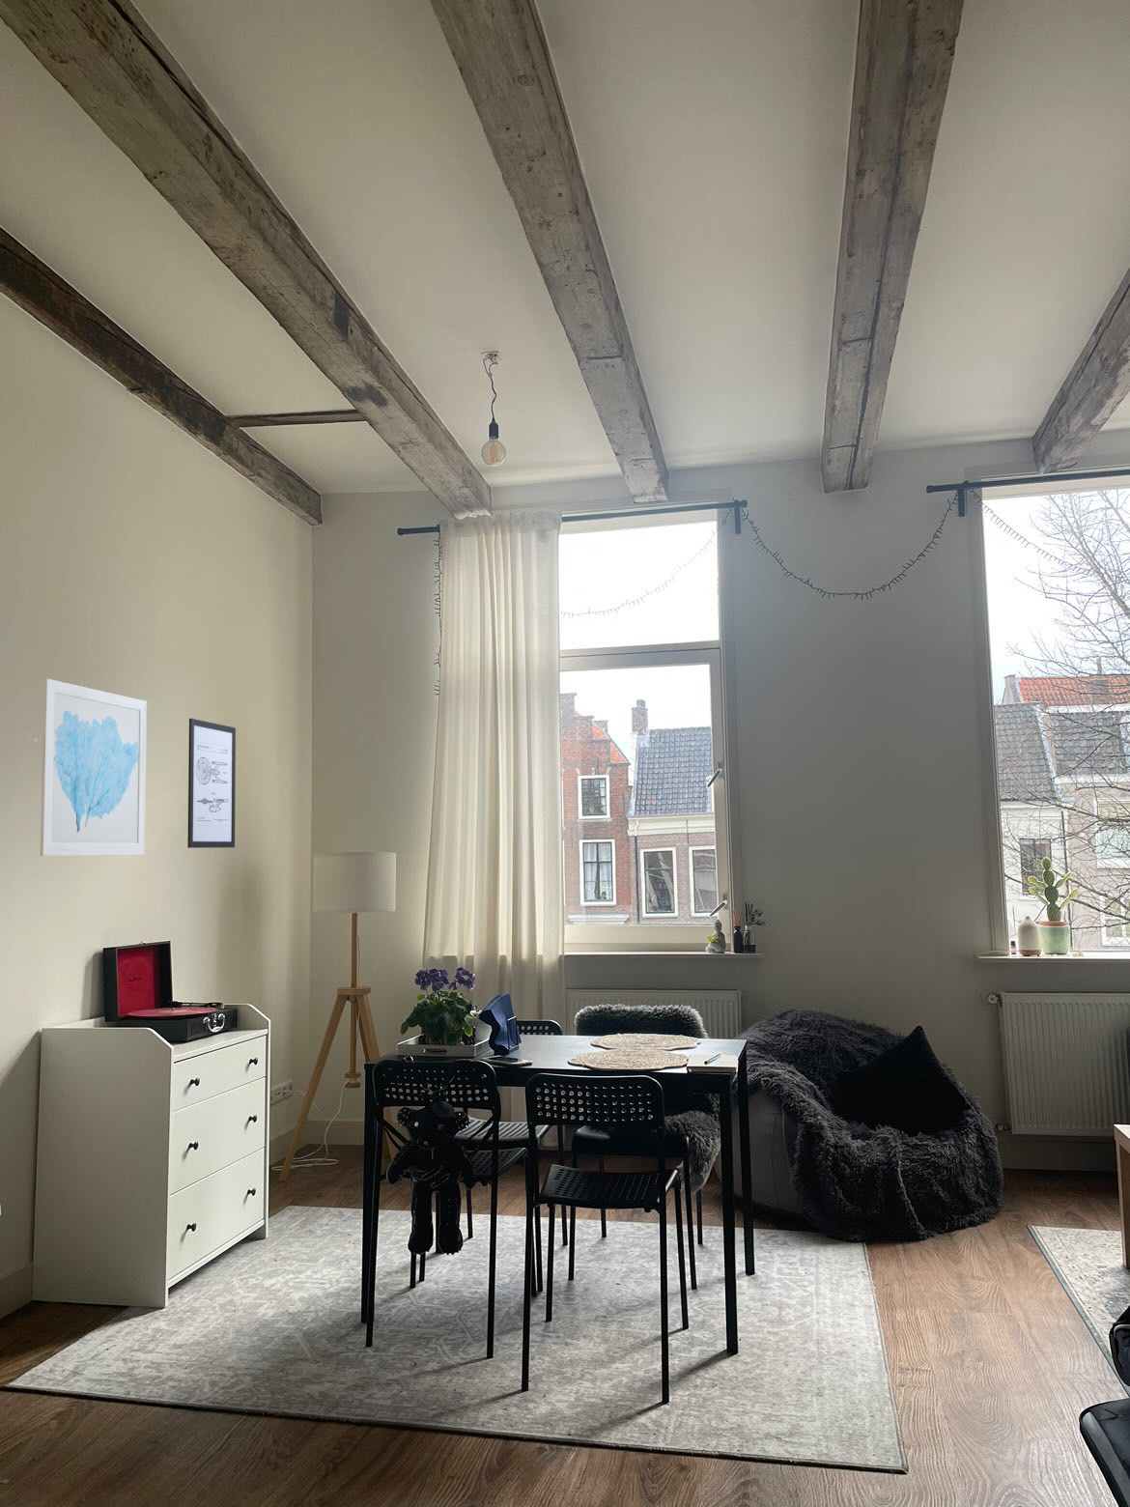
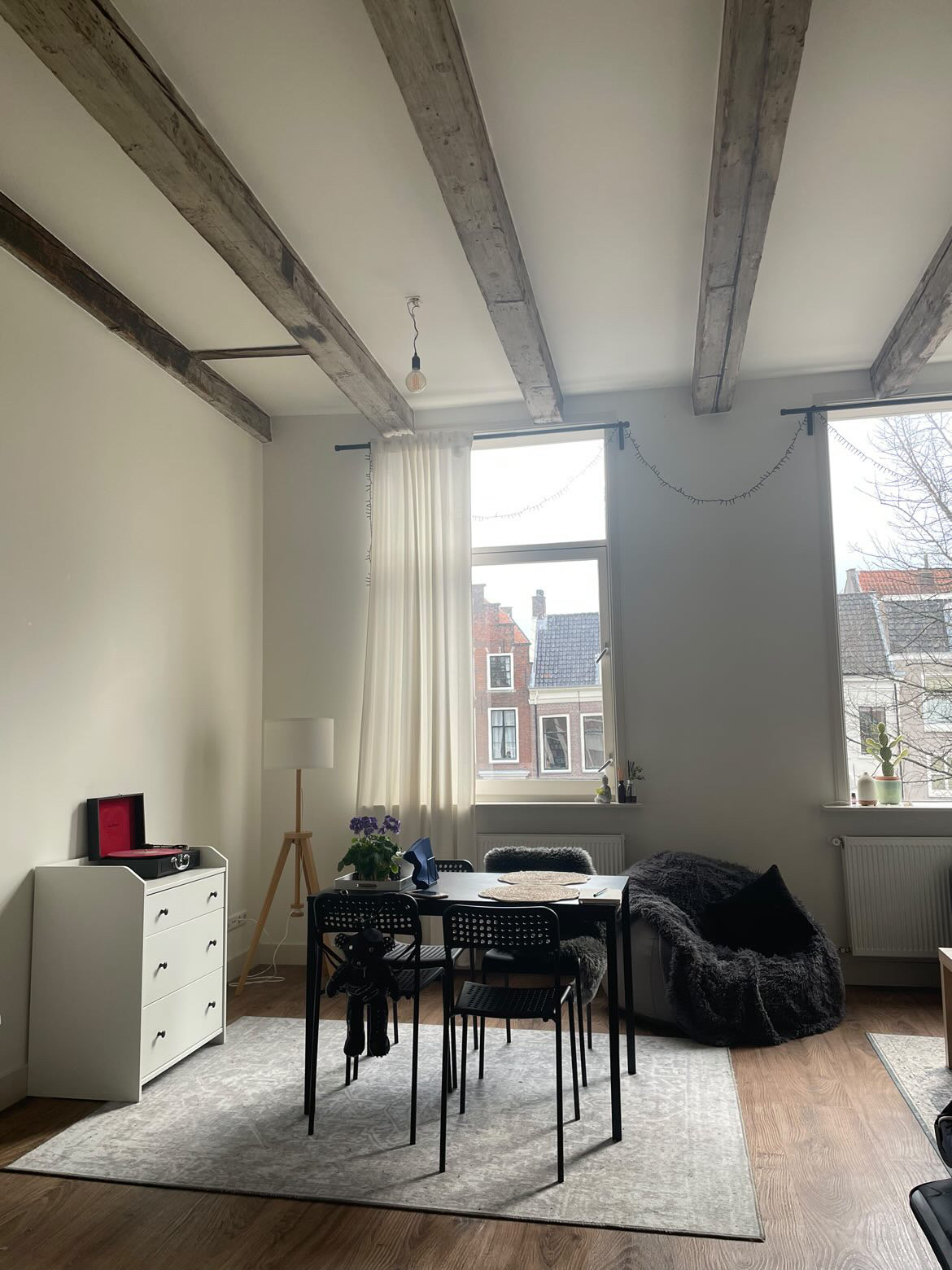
- wall art [39,679,147,857]
- wall art [186,718,236,850]
